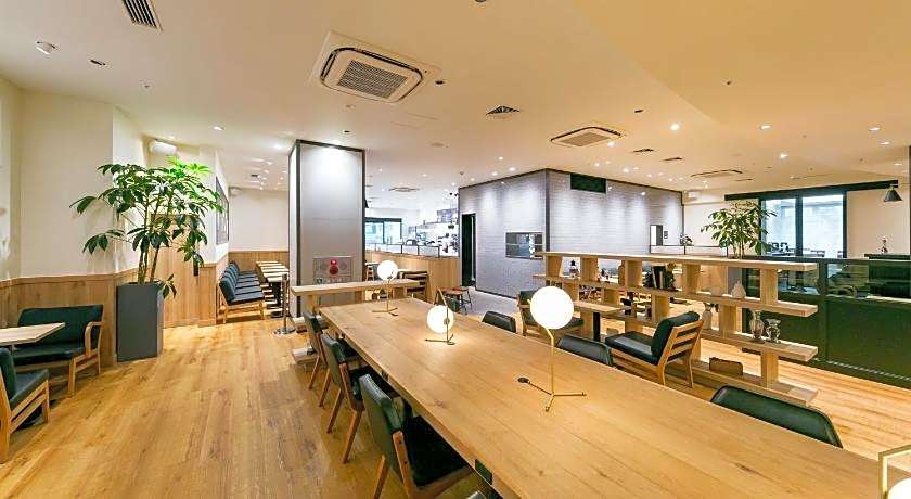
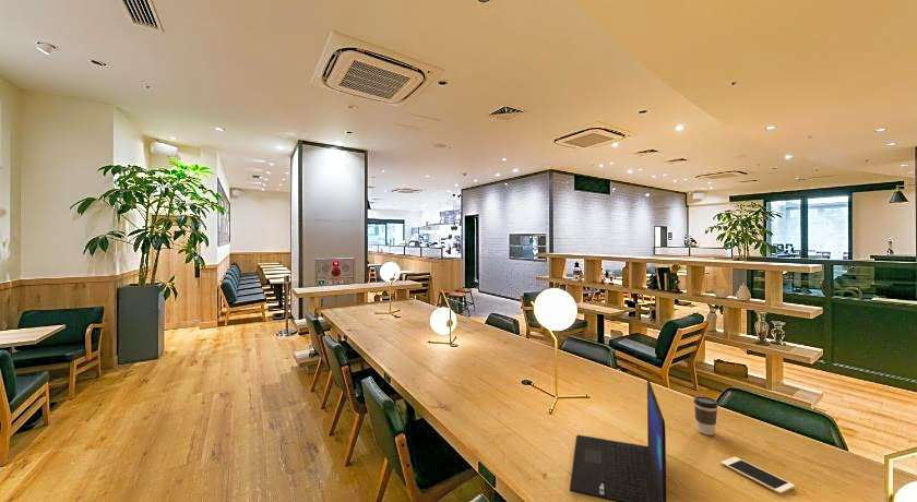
+ coffee cup [692,395,719,437]
+ laptop [569,378,667,502]
+ cell phone [719,456,796,494]
